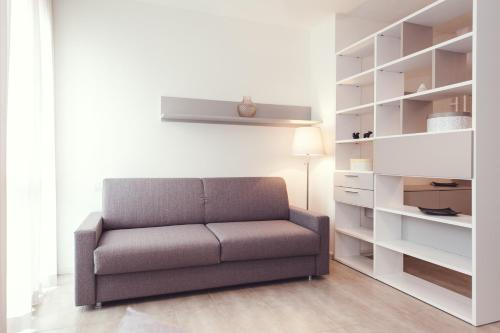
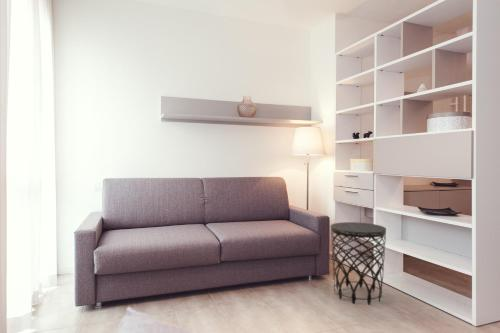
+ side table [330,221,387,306]
